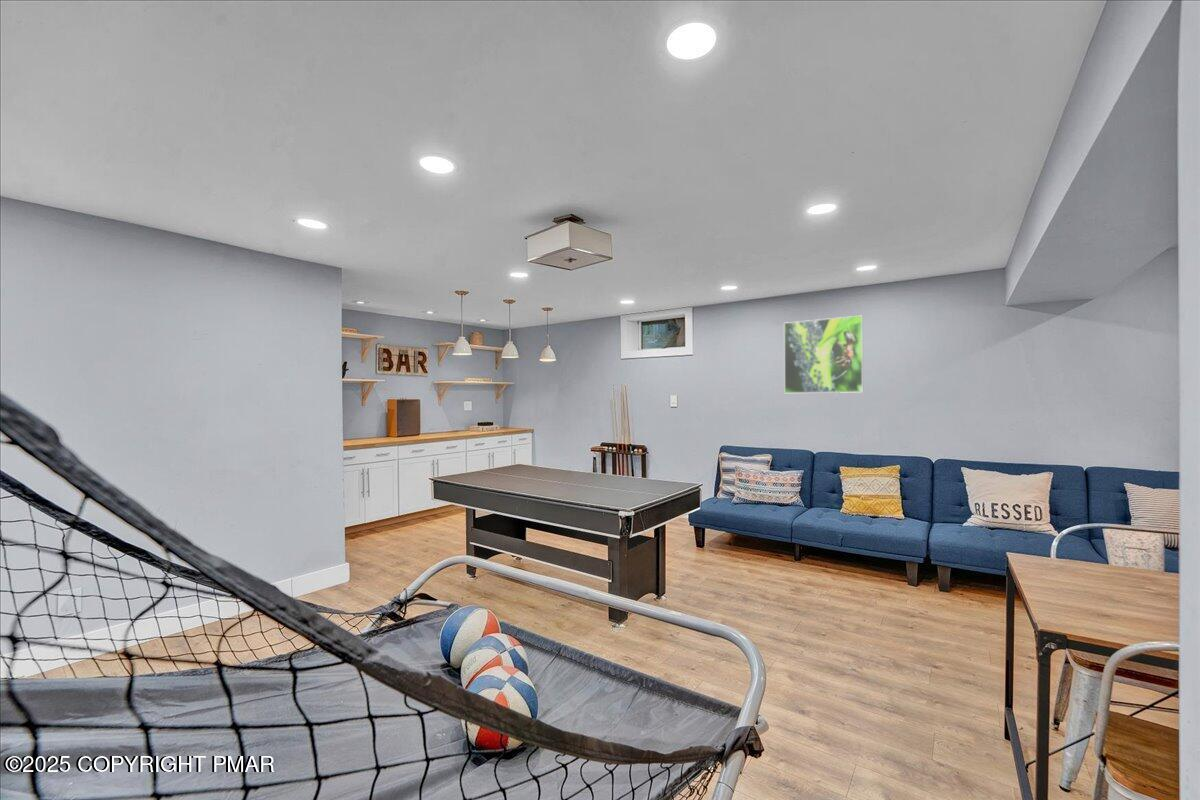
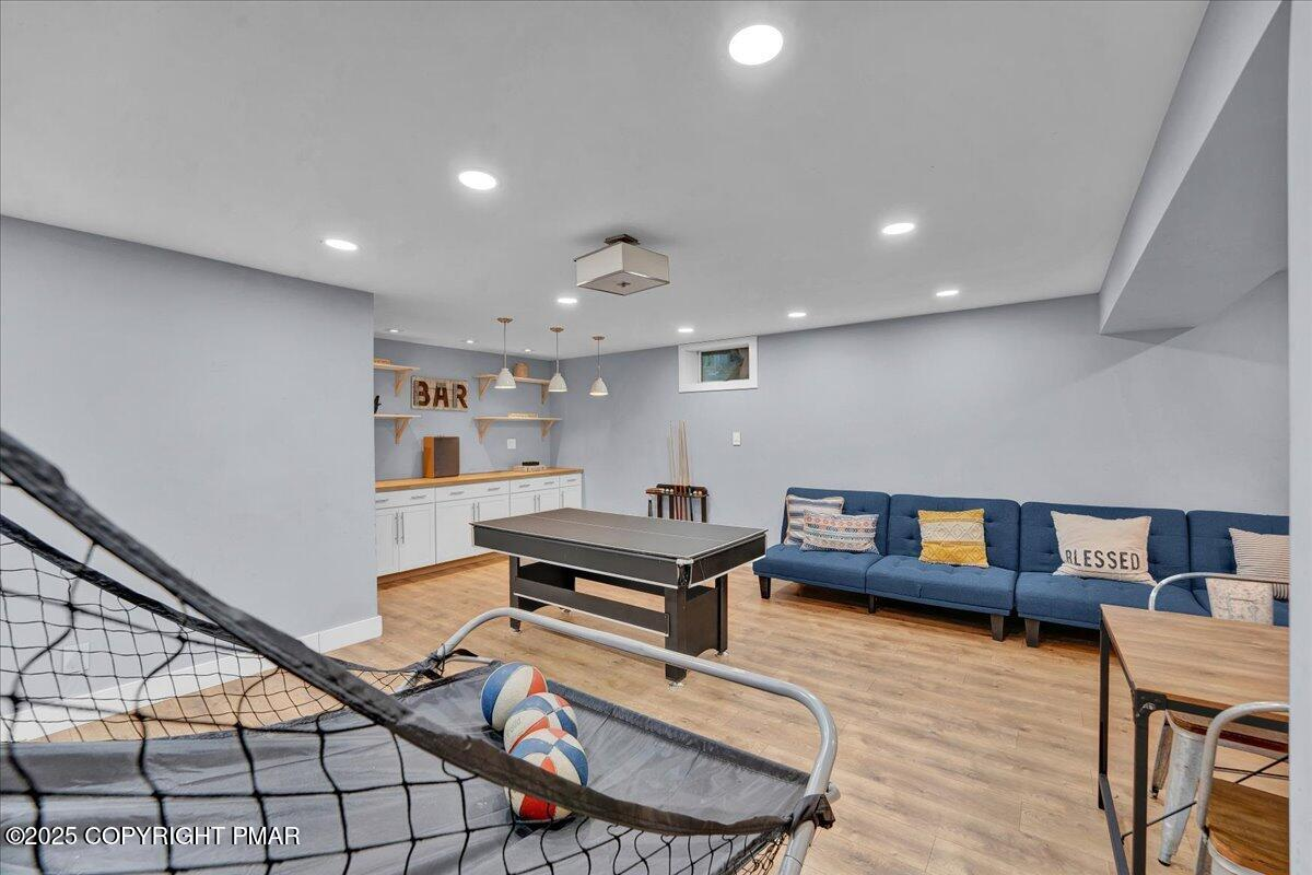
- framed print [783,315,864,394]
